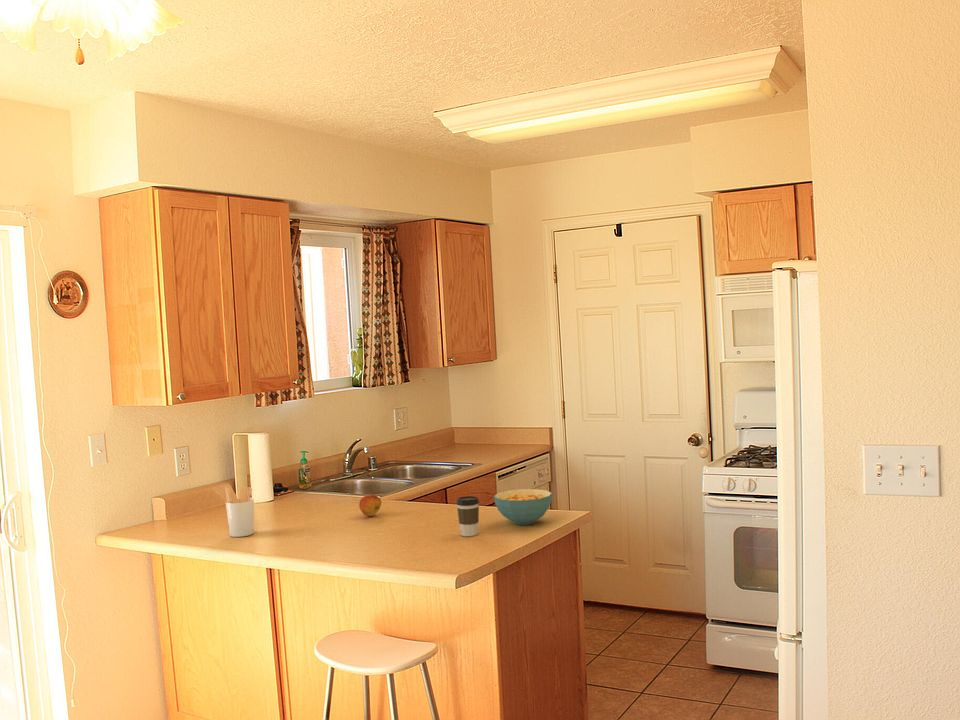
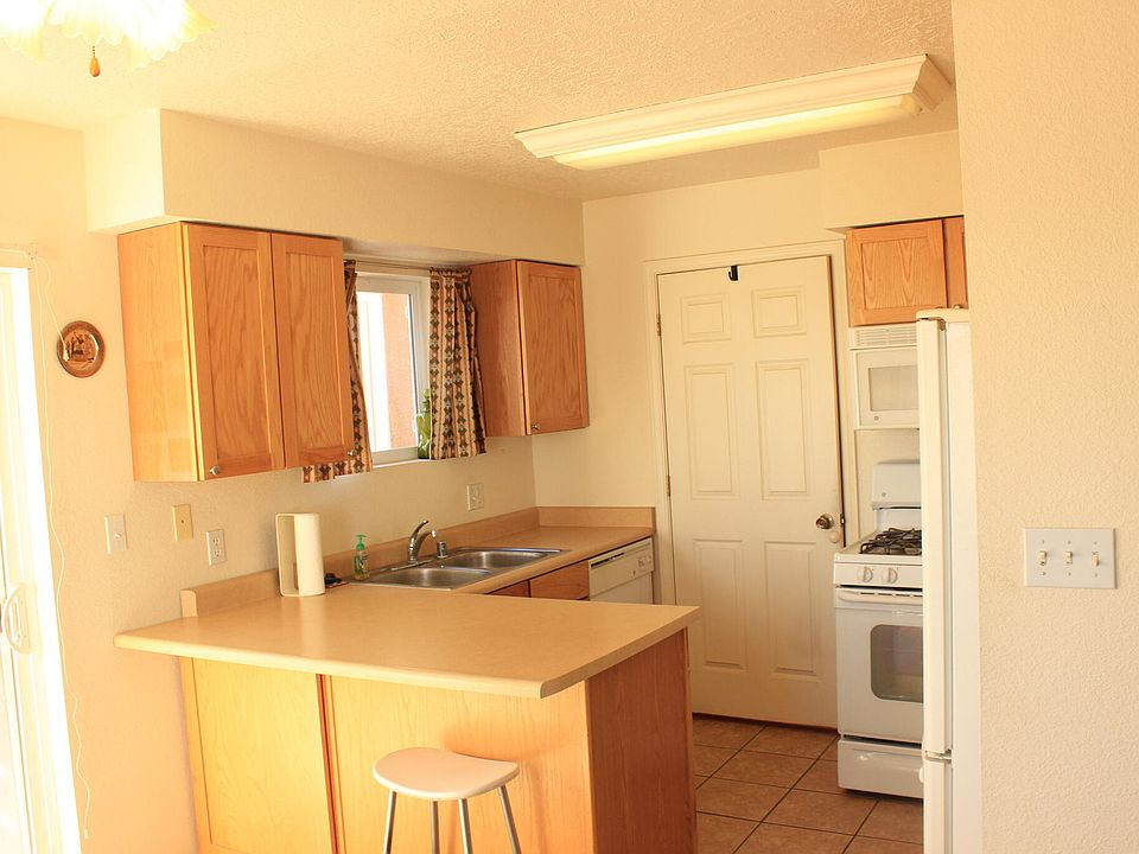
- coffee cup [455,495,480,537]
- fruit [358,494,382,517]
- cereal bowl [493,488,553,526]
- utensil holder [212,483,255,538]
